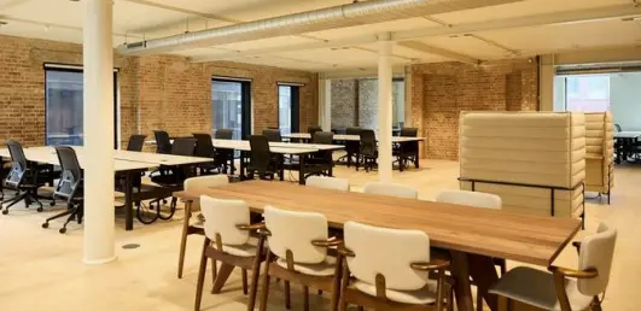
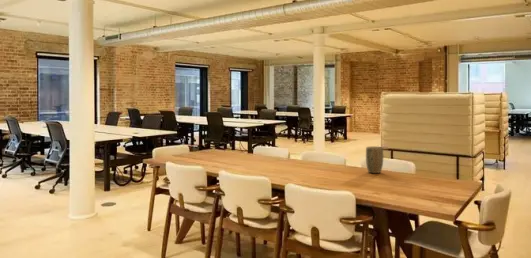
+ plant pot [365,146,384,174]
